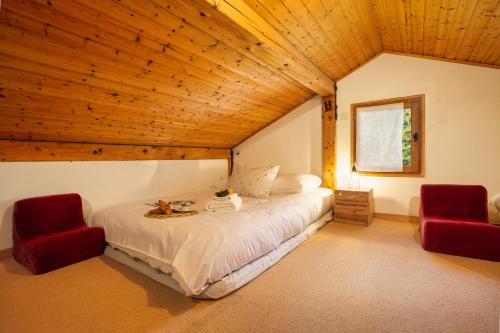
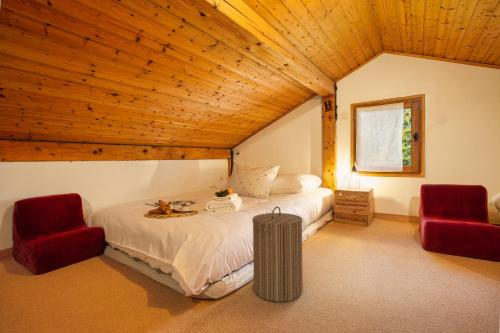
+ laundry hamper [252,205,304,303]
